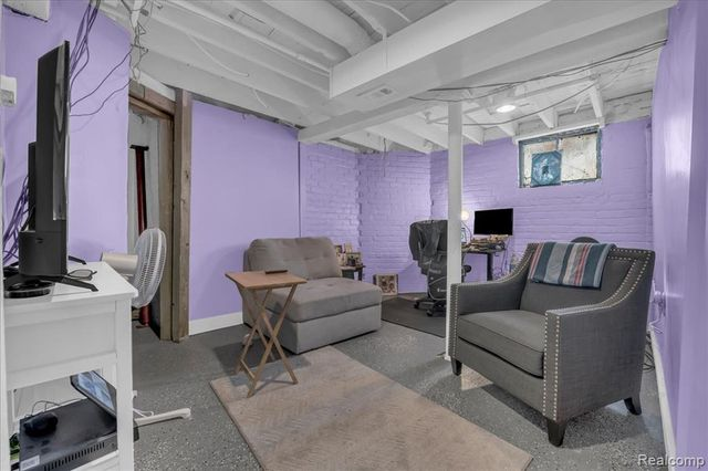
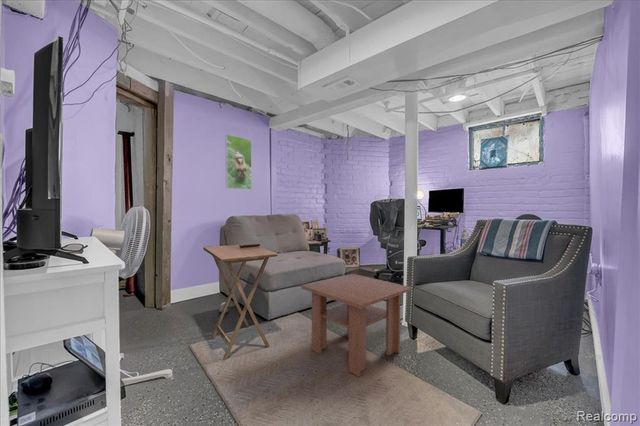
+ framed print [225,133,253,191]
+ coffee table [300,273,413,378]
